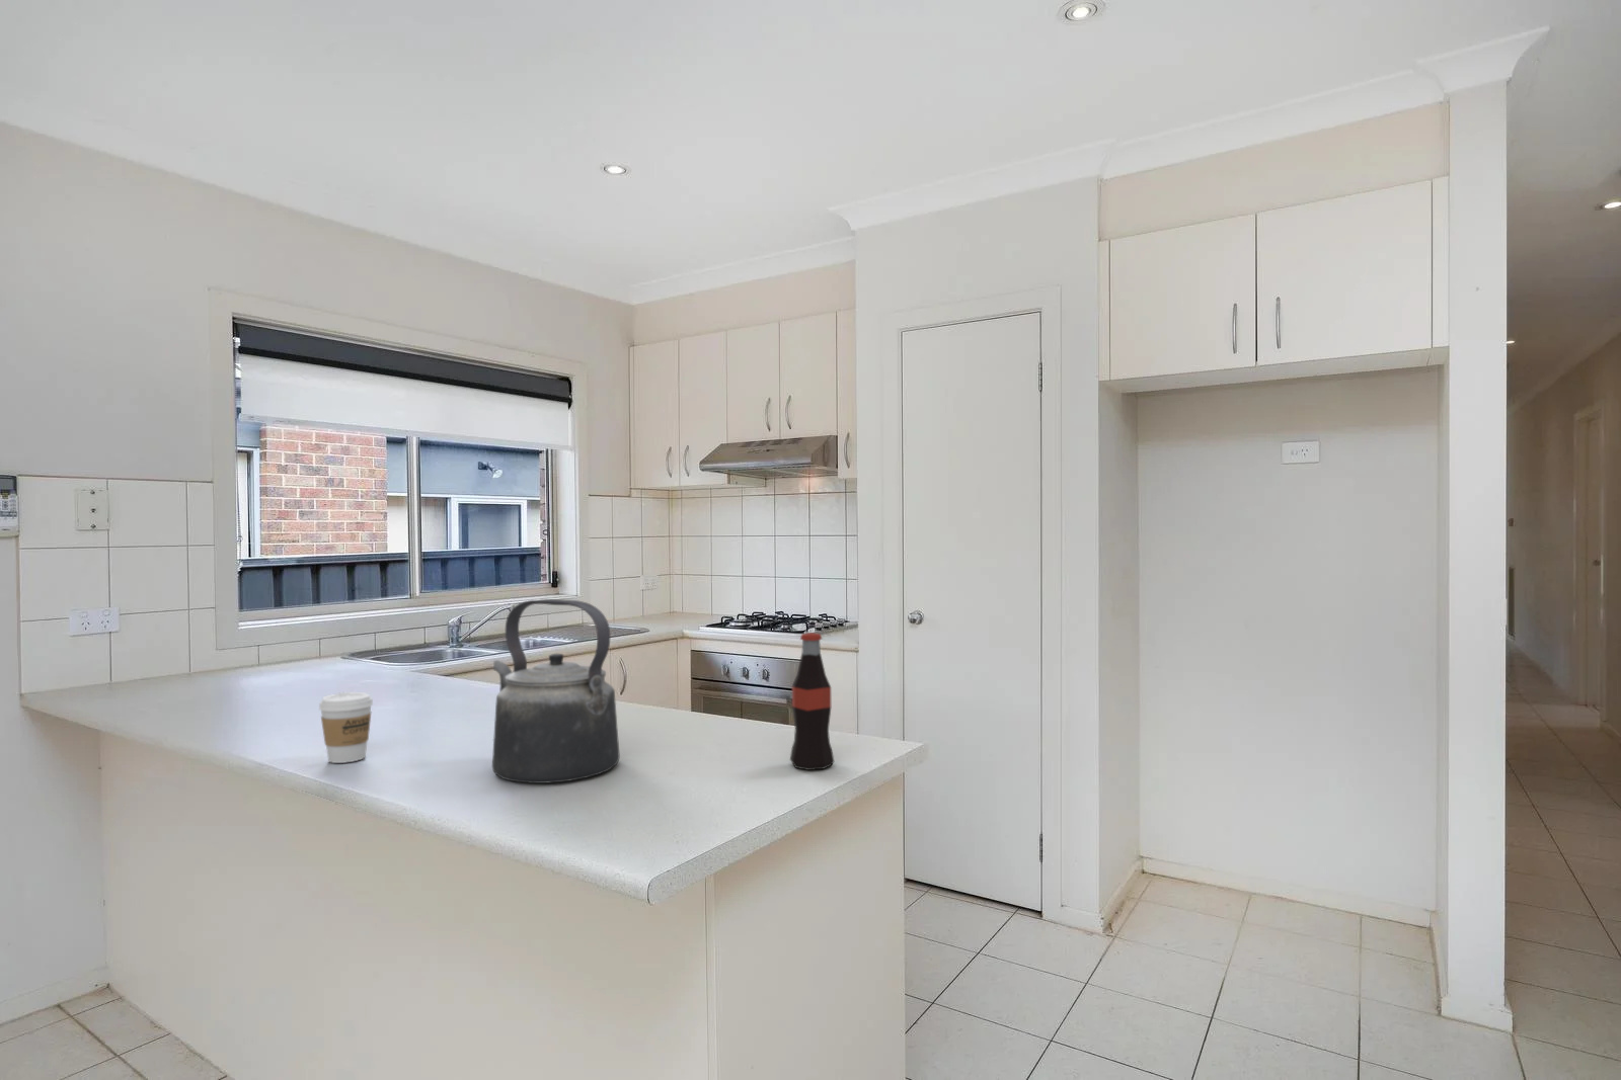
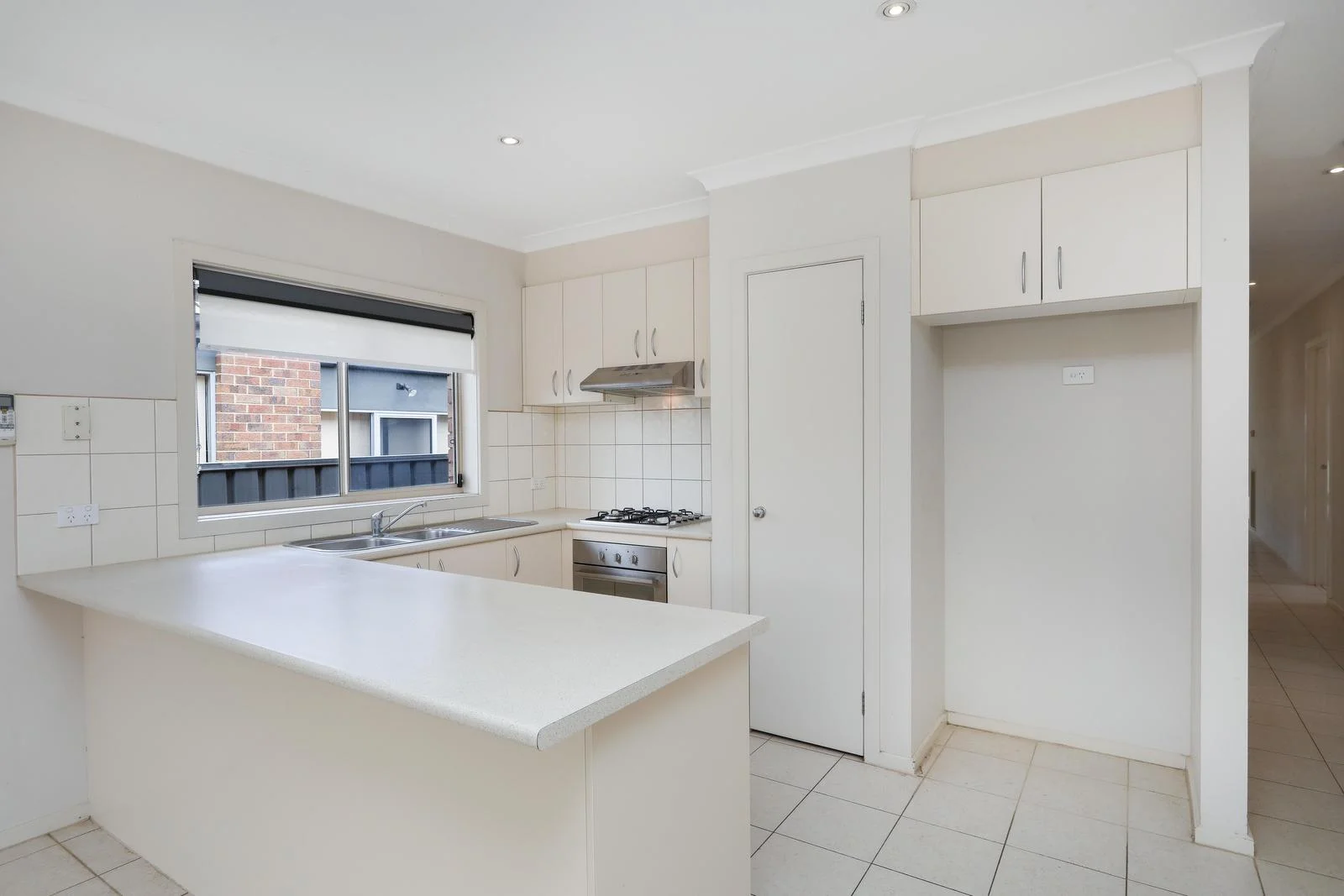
- kettle [491,598,621,785]
- coffee cup [318,692,374,764]
- bottle [789,632,835,771]
